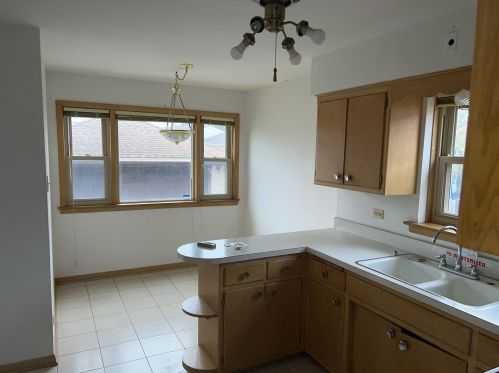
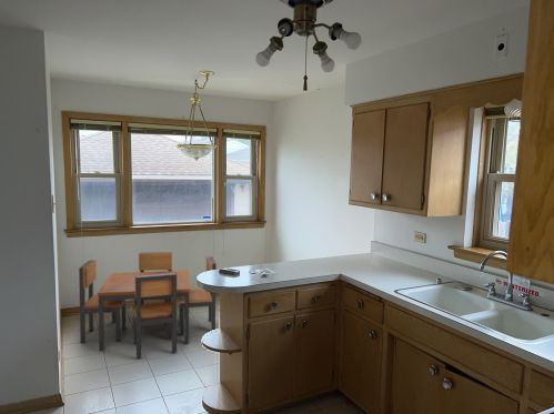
+ dining table [78,251,218,360]
